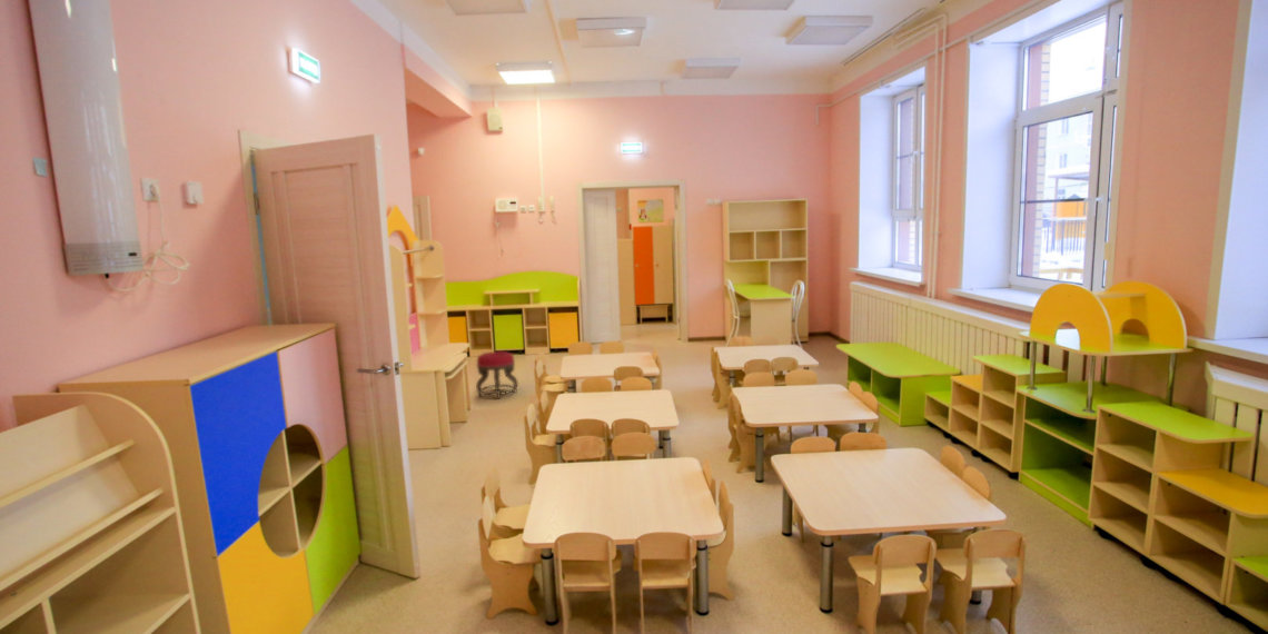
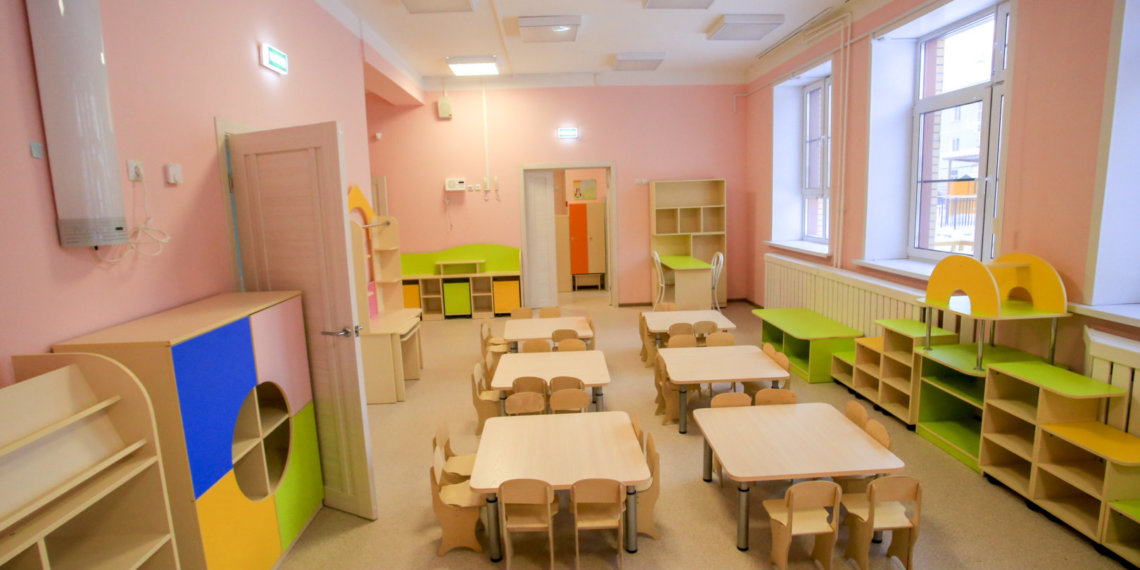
- stool [475,350,519,399]
